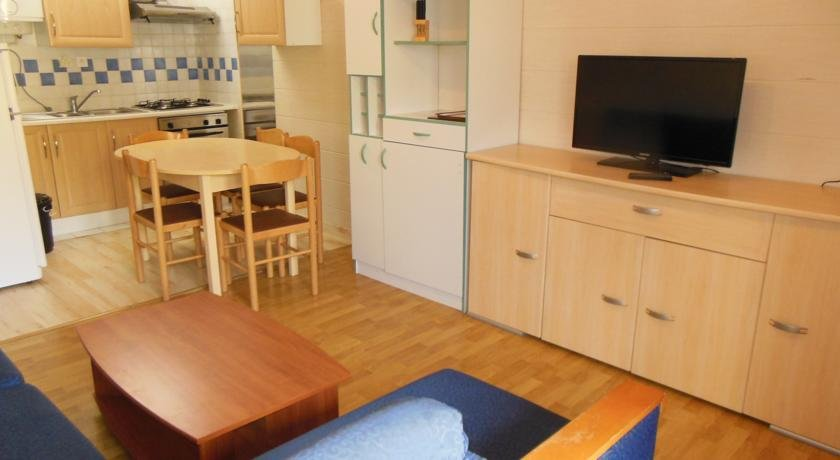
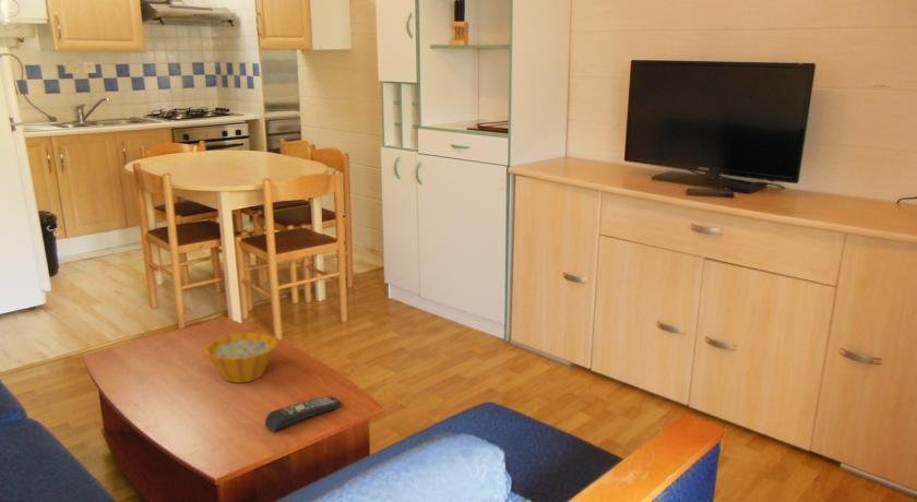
+ remote control [264,395,342,432]
+ bowl [203,332,279,384]
